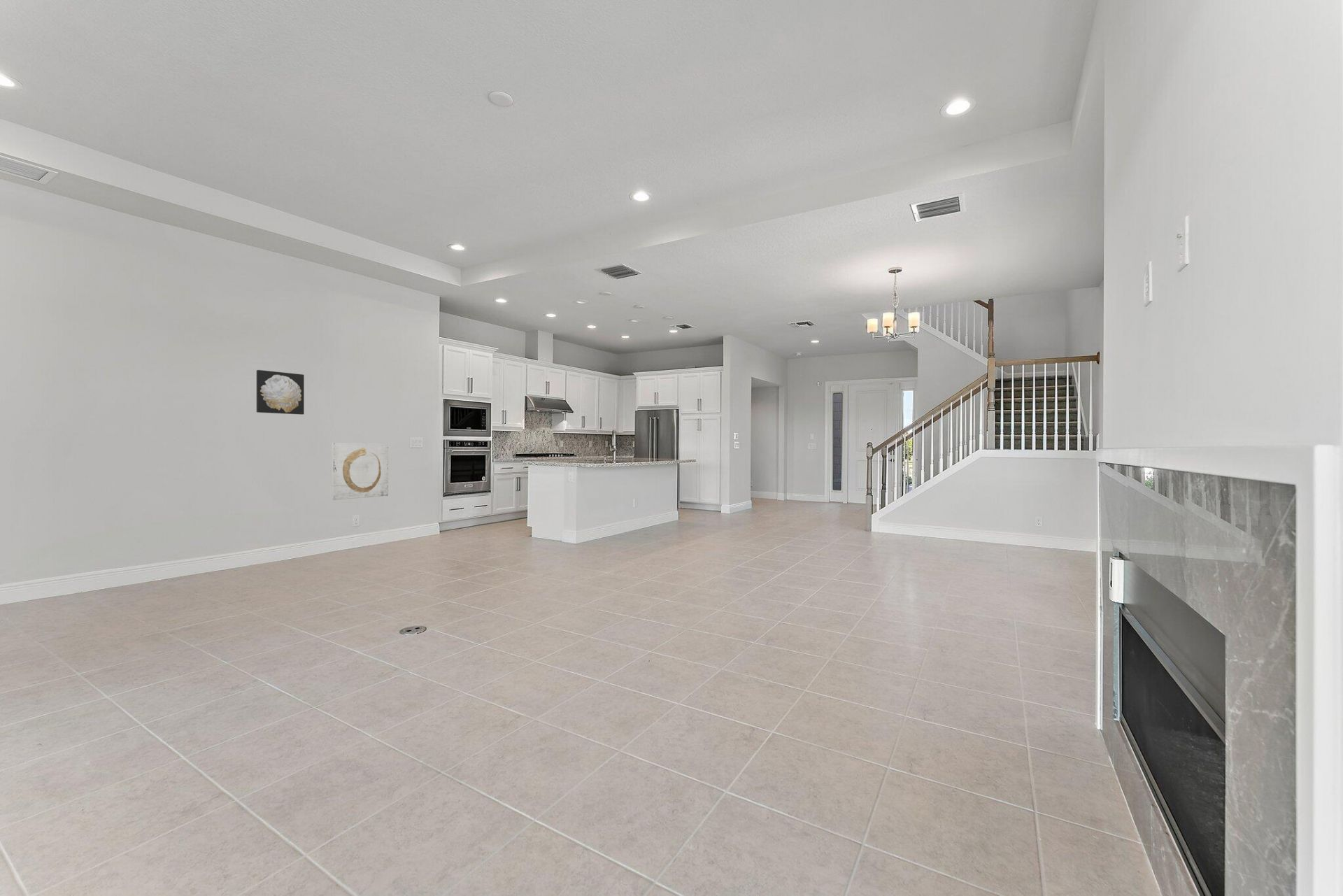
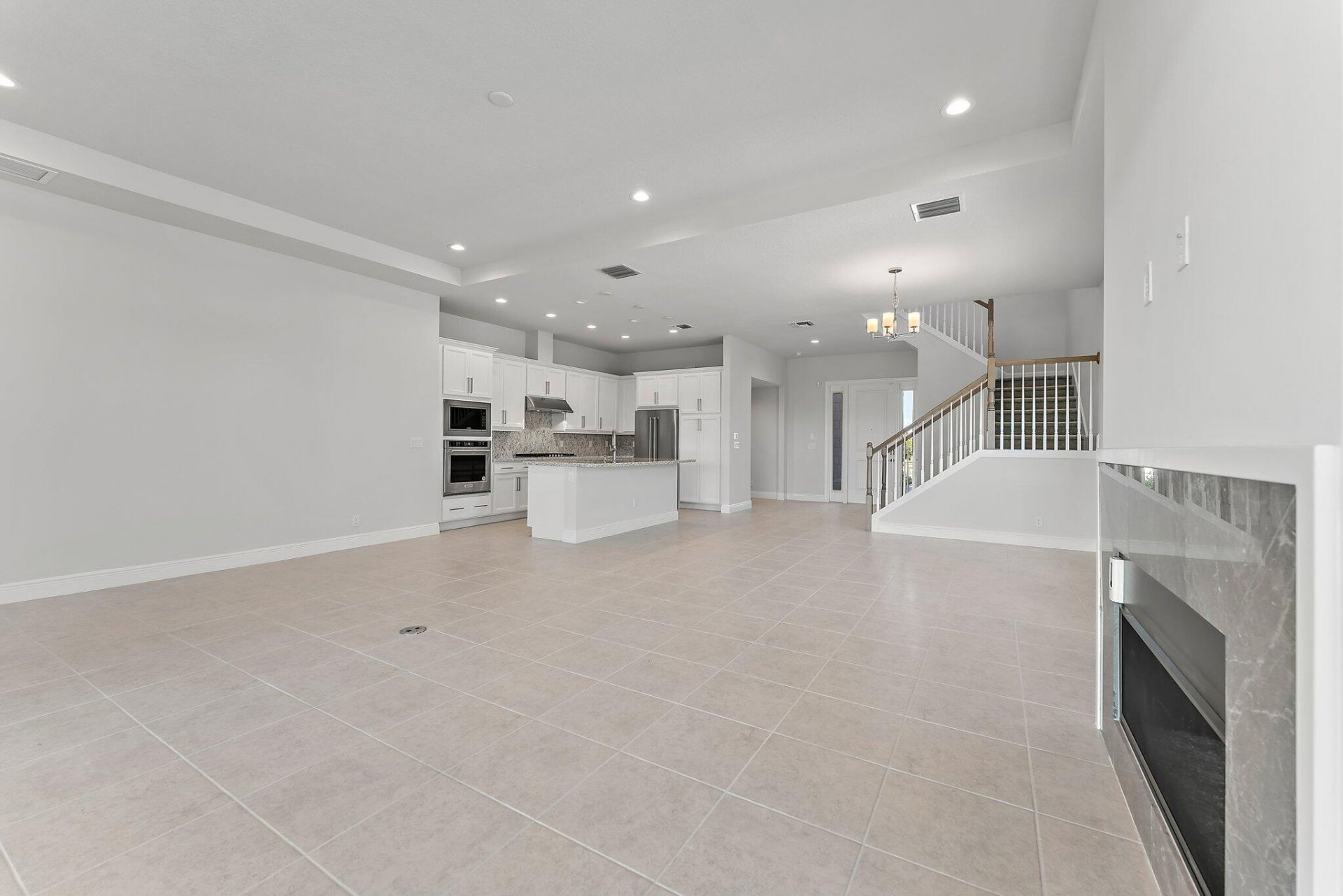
- wall art [332,442,389,501]
- wall art [256,369,305,415]
